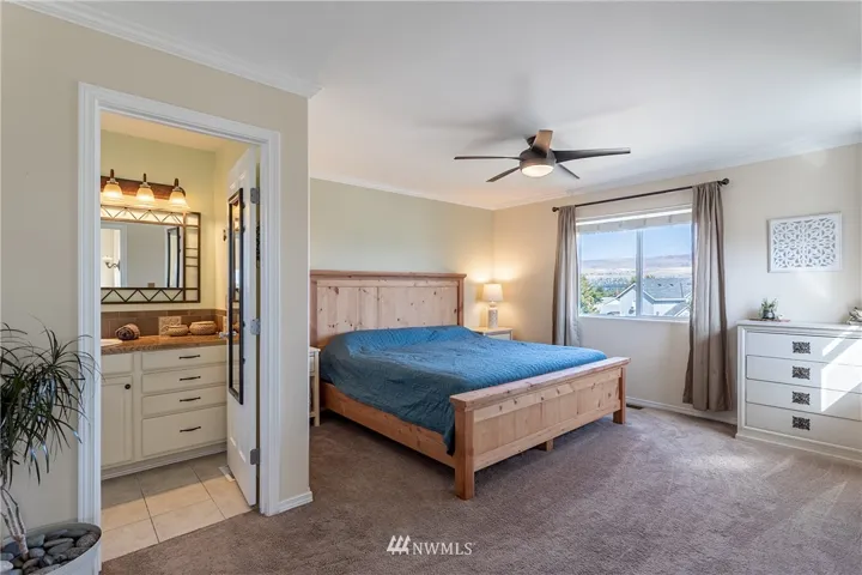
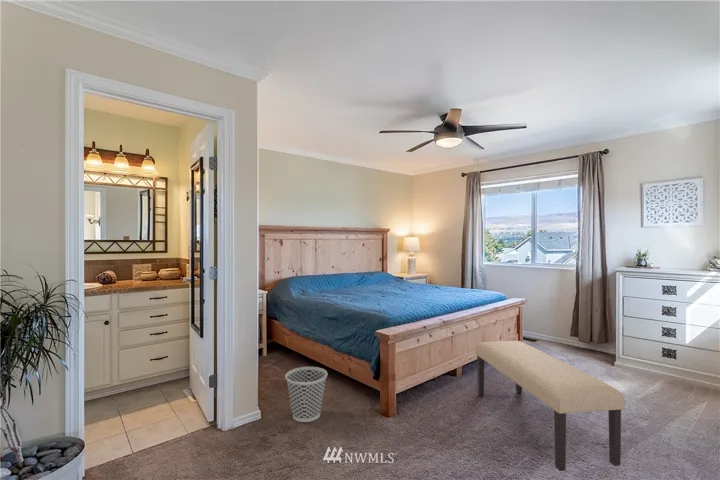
+ wastebasket [284,366,328,423]
+ bench [474,340,626,472]
